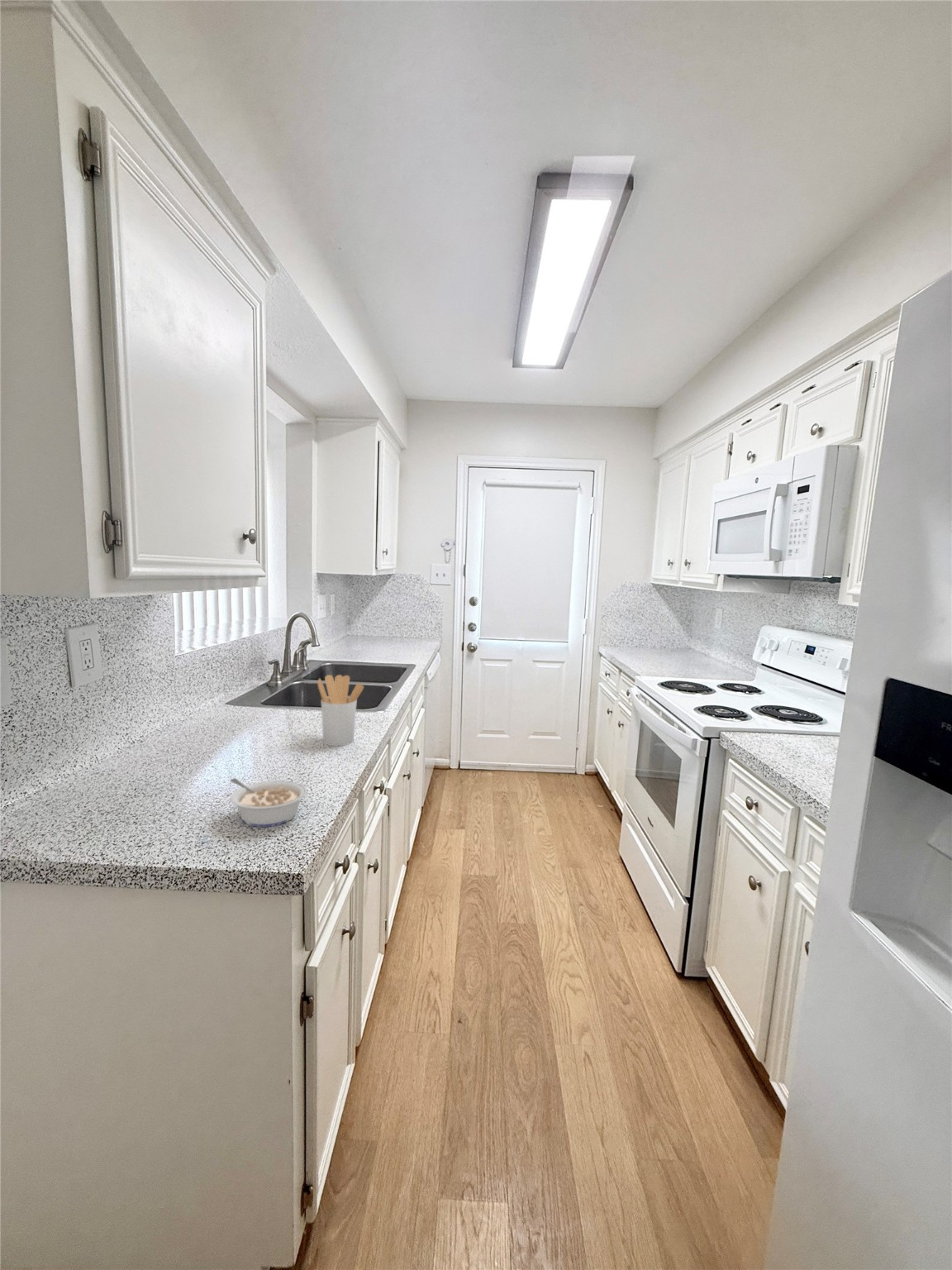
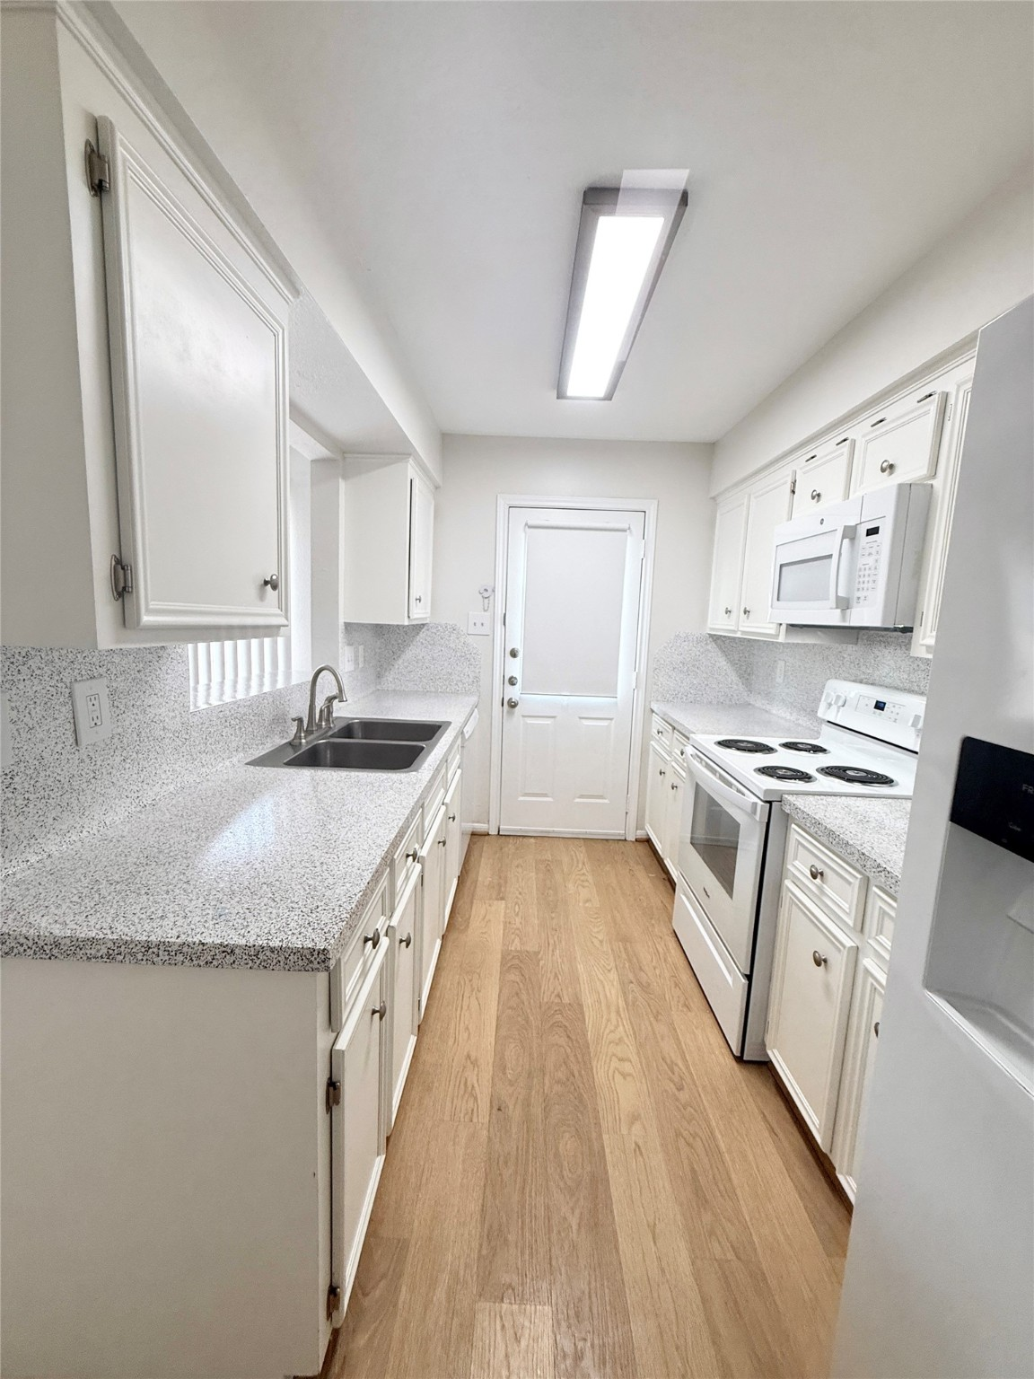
- legume [230,777,308,828]
- utensil holder [317,674,364,747]
